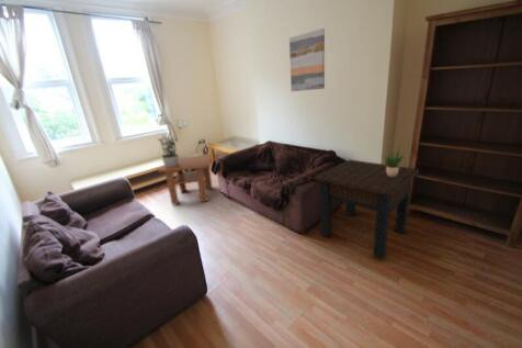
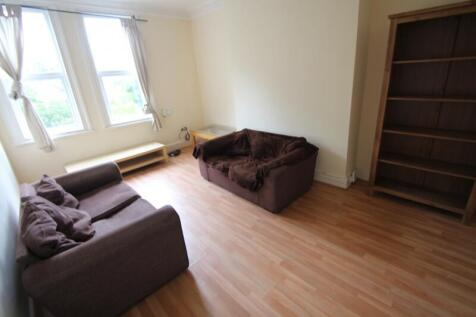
- potted plant [156,136,180,167]
- side table [314,159,420,261]
- coffee table [157,154,214,205]
- potted plant [382,144,405,177]
- wall art [288,27,326,92]
